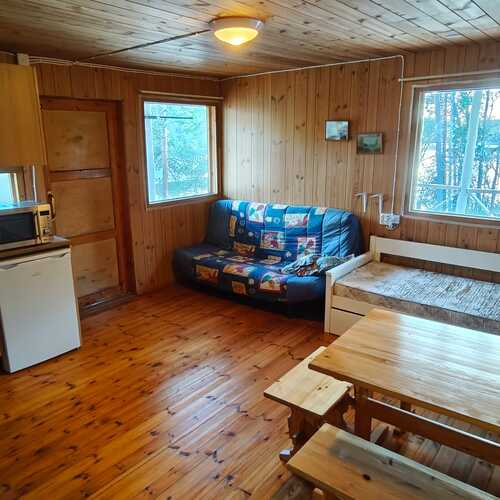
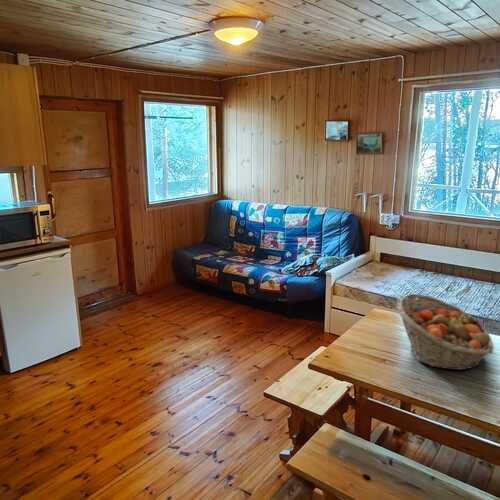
+ fruit basket [396,293,495,371]
